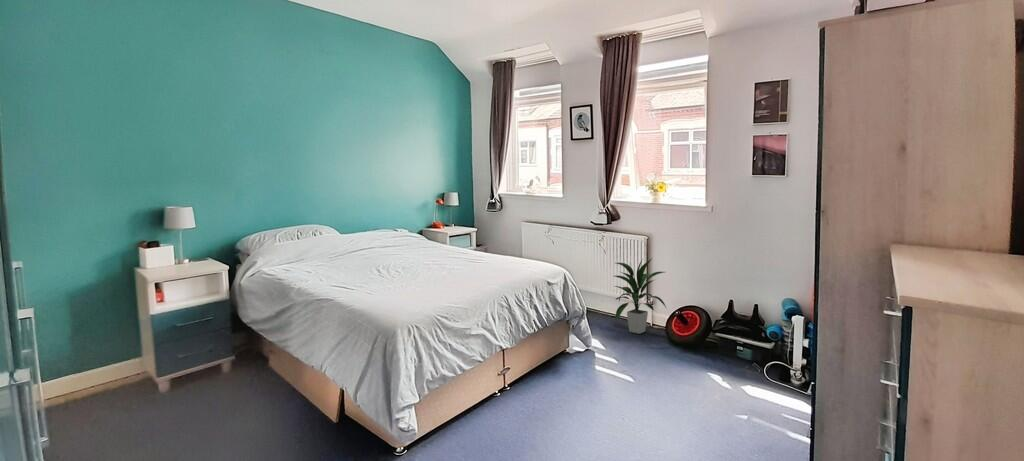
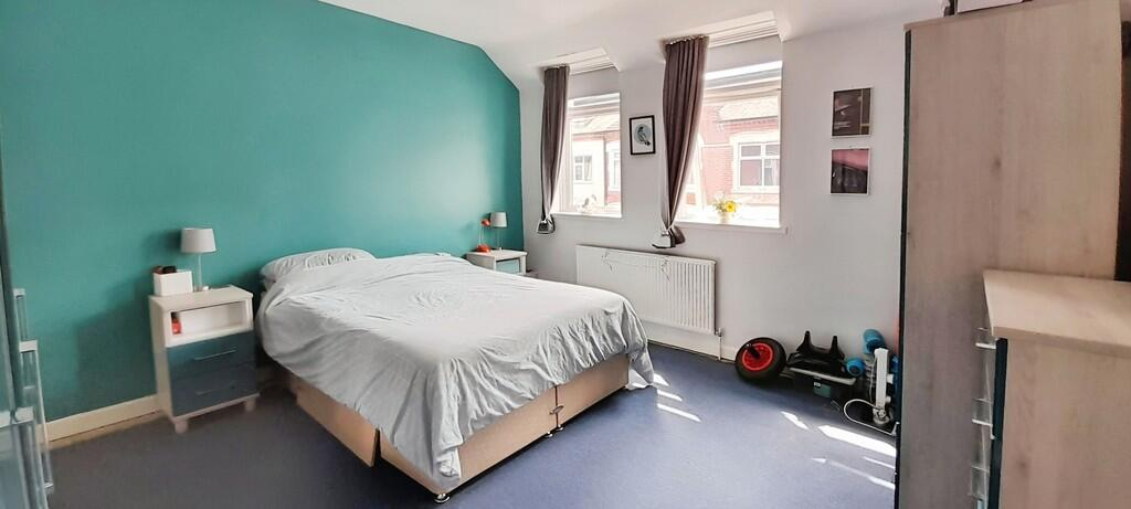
- indoor plant [614,258,667,335]
